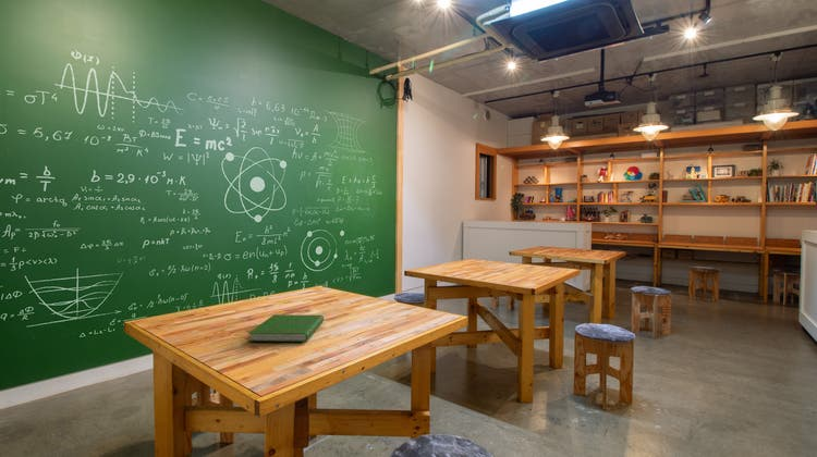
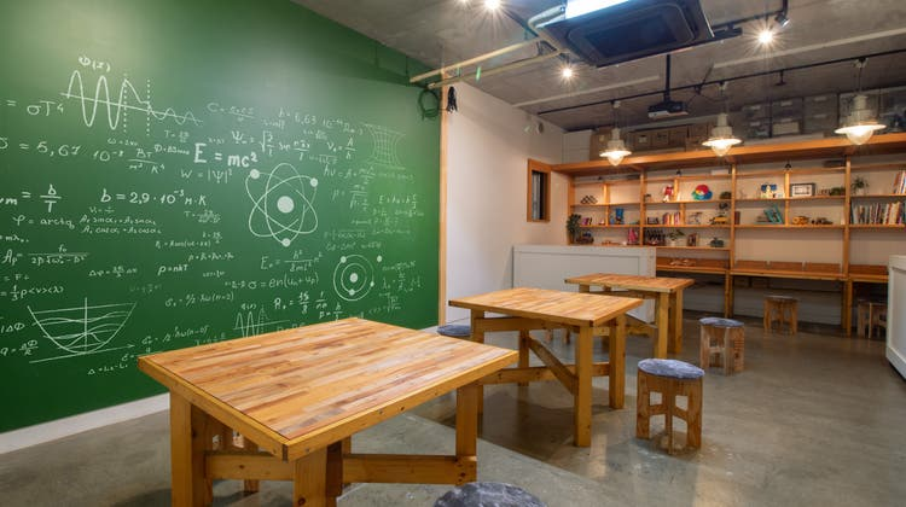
- hardcover book [247,313,325,343]
